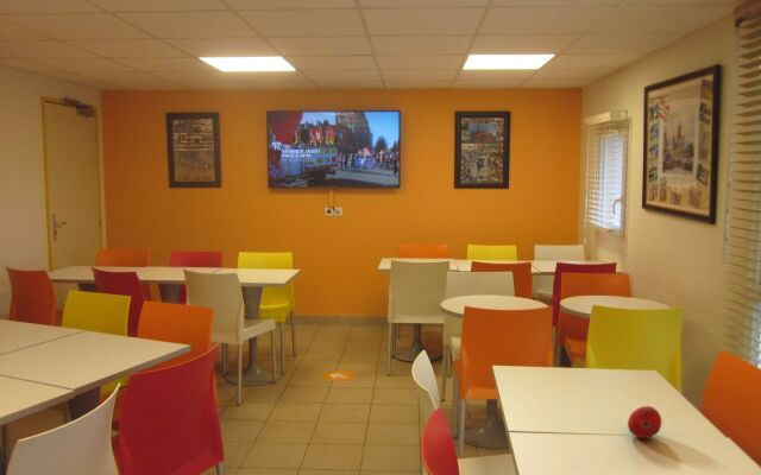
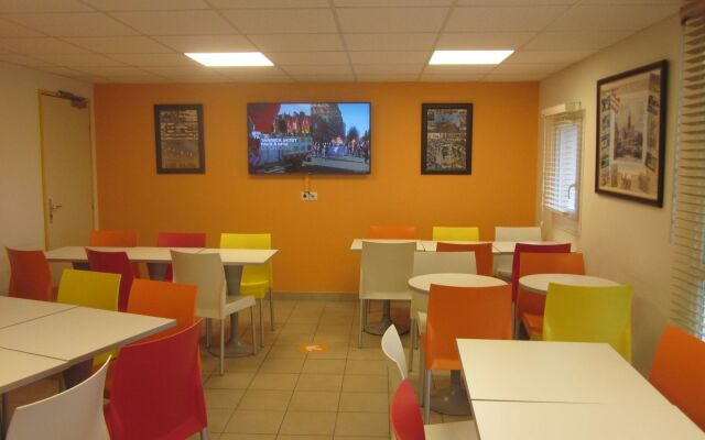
- fruit [627,405,662,439]
